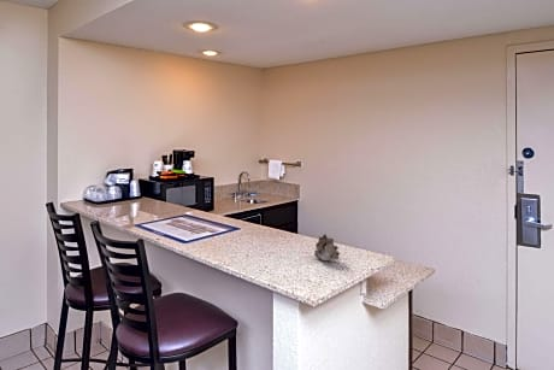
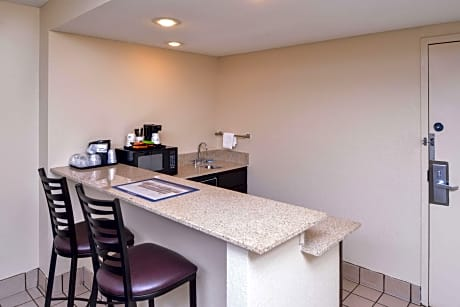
- succulent plant [313,233,341,262]
